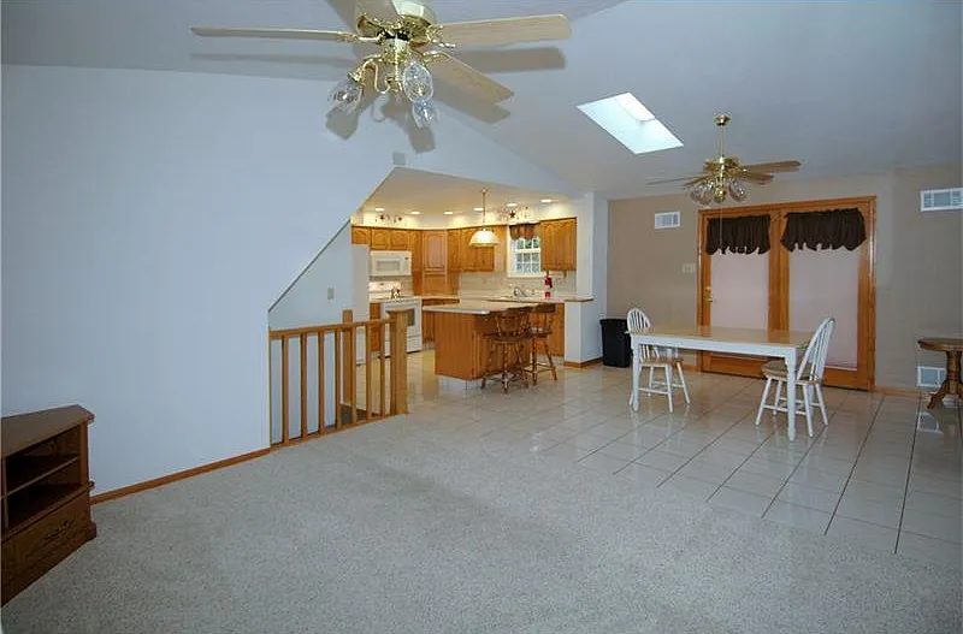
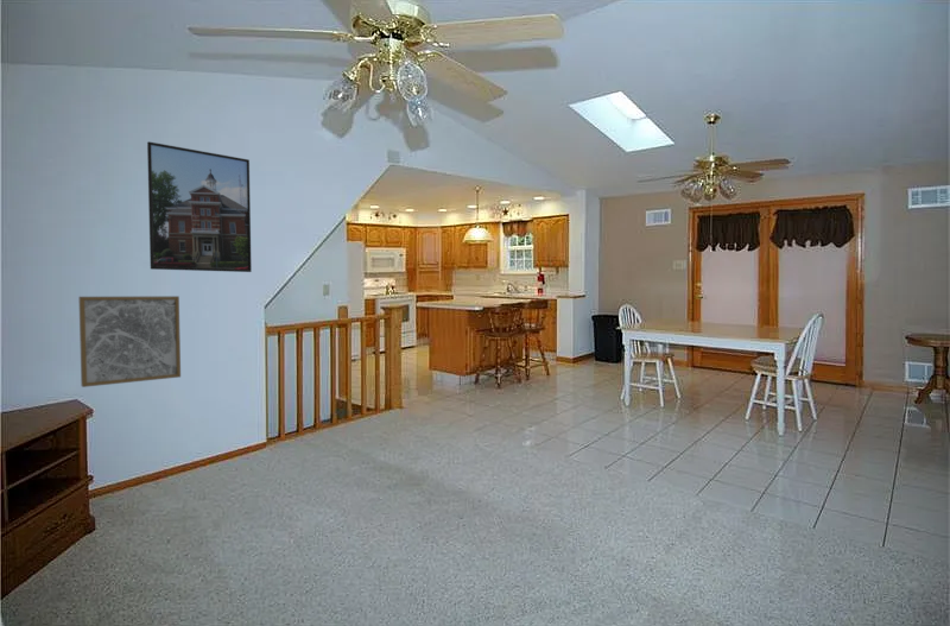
+ wall art [77,295,182,388]
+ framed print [146,140,253,273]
